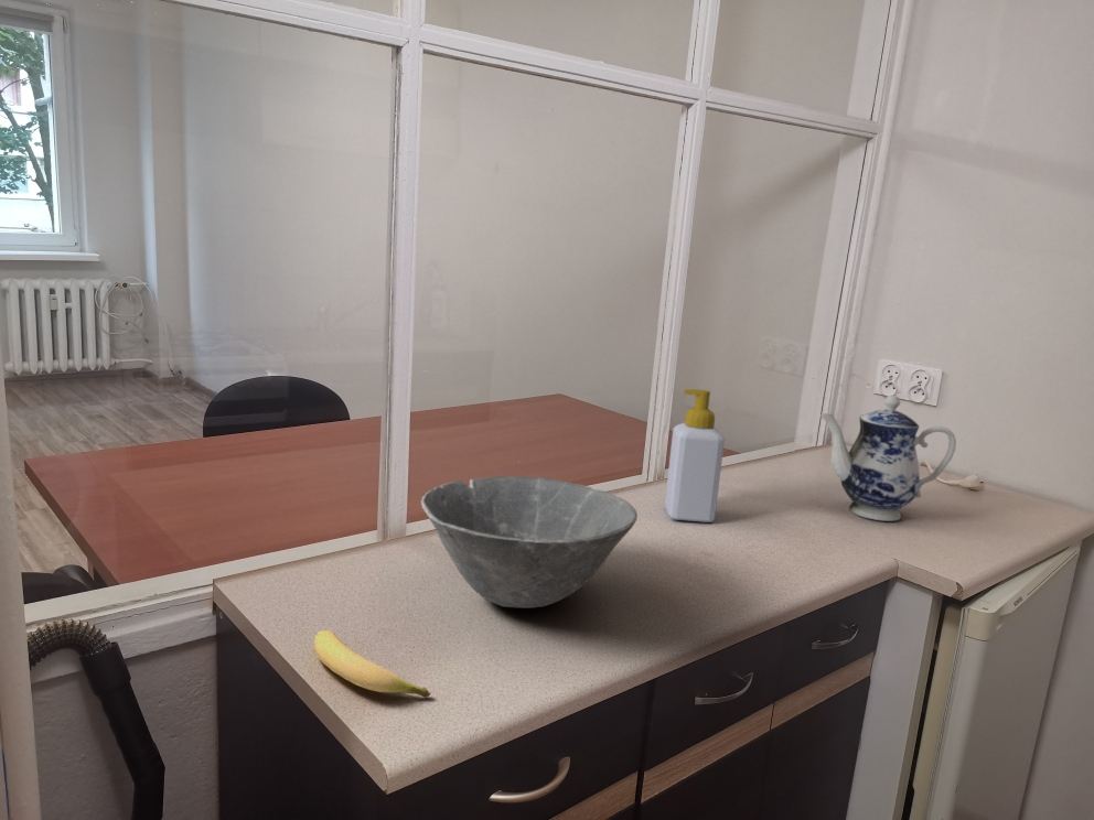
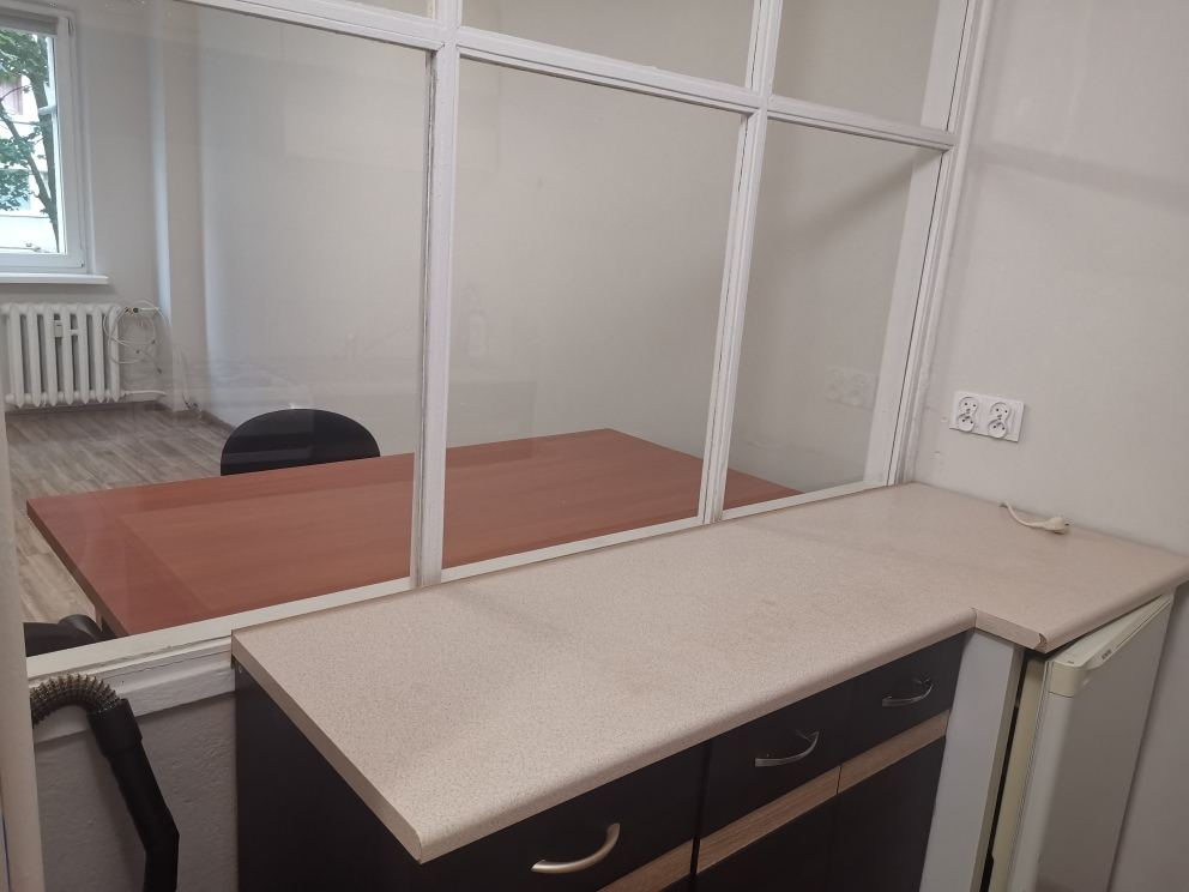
- soap bottle [664,388,726,524]
- teapot [819,395,957,522]
- banana [313,629,432,699]
- bowl [420,475,639,609]
